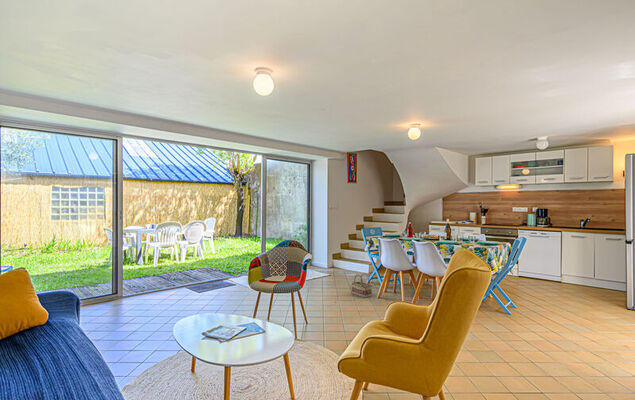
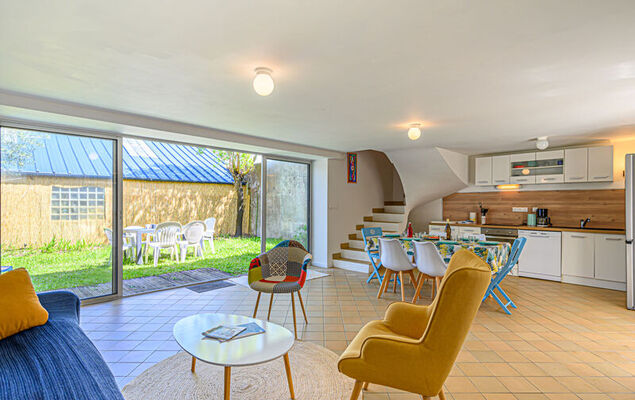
- basket [351,272,373,299]
